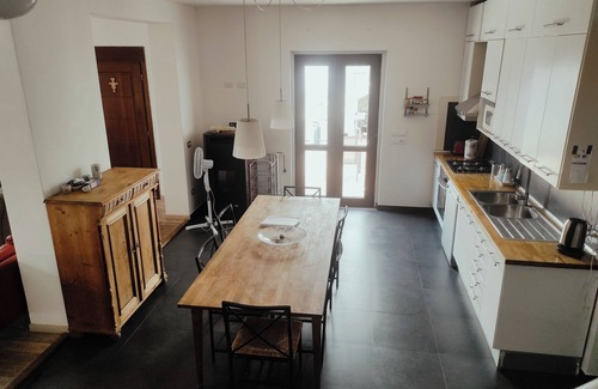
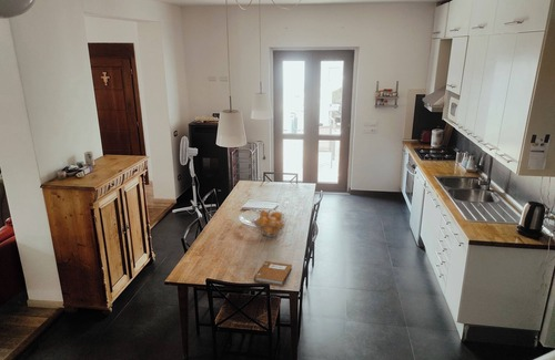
+ notebook [253,260,293,287]
+ fruit basket [252,209,289,238]
